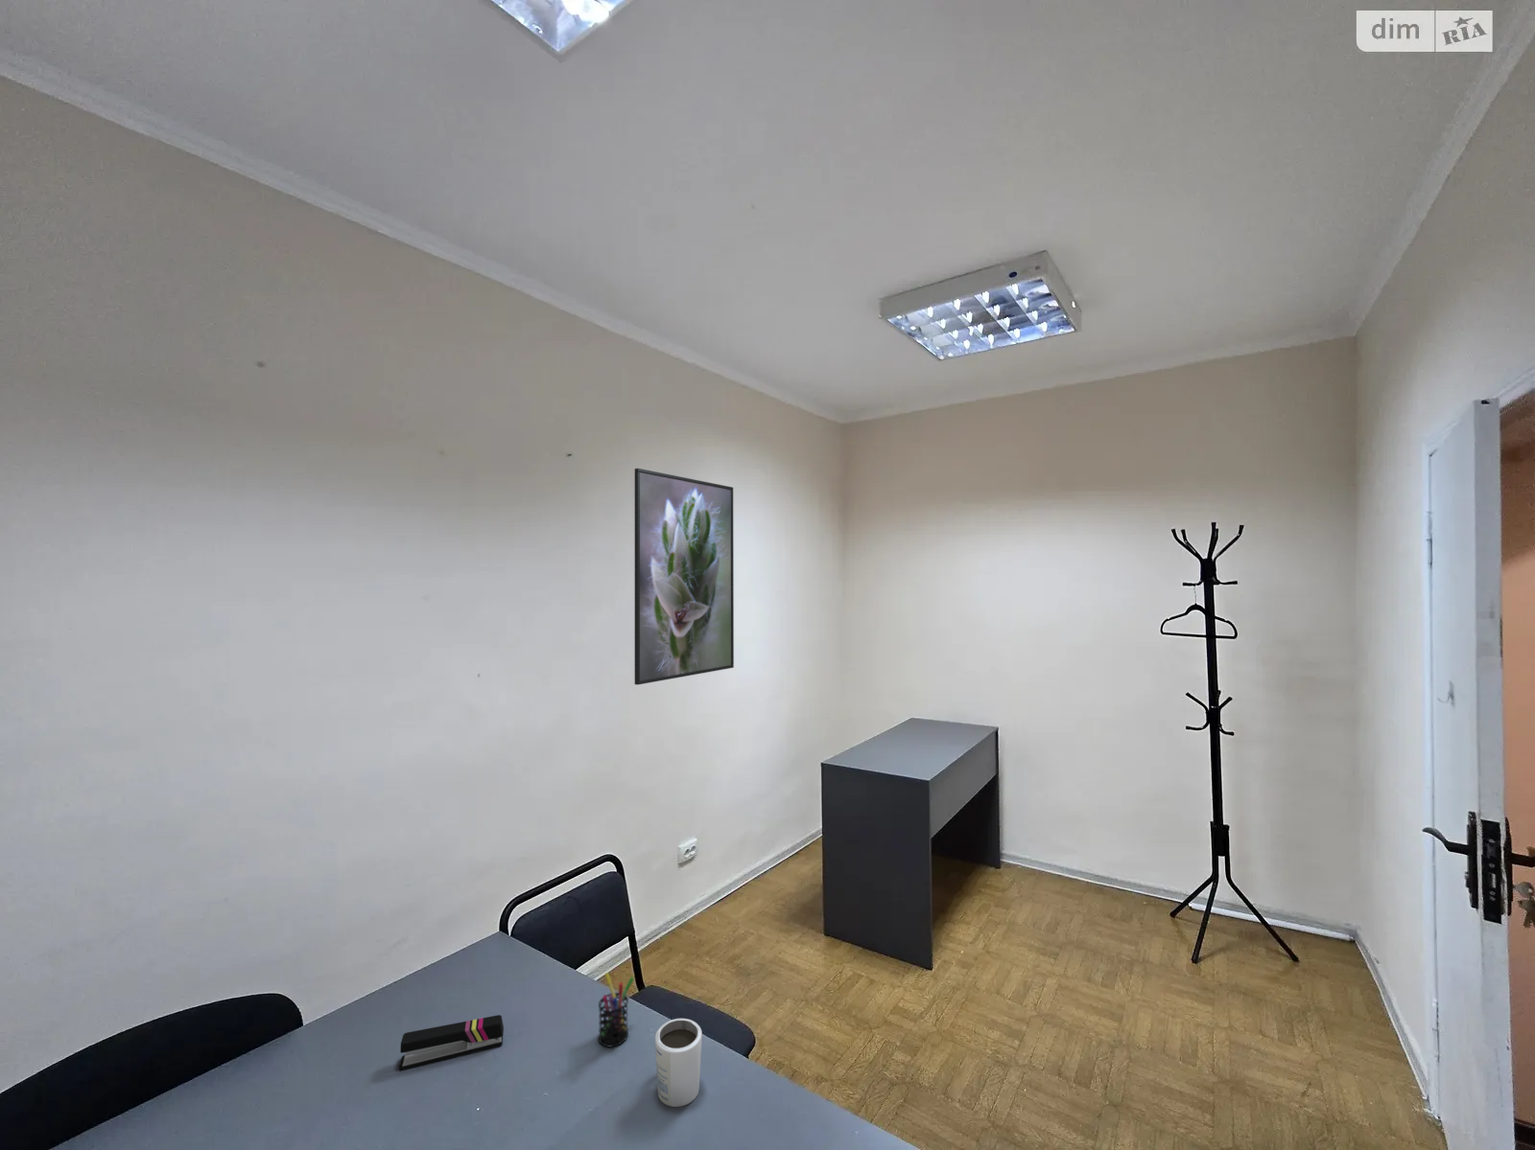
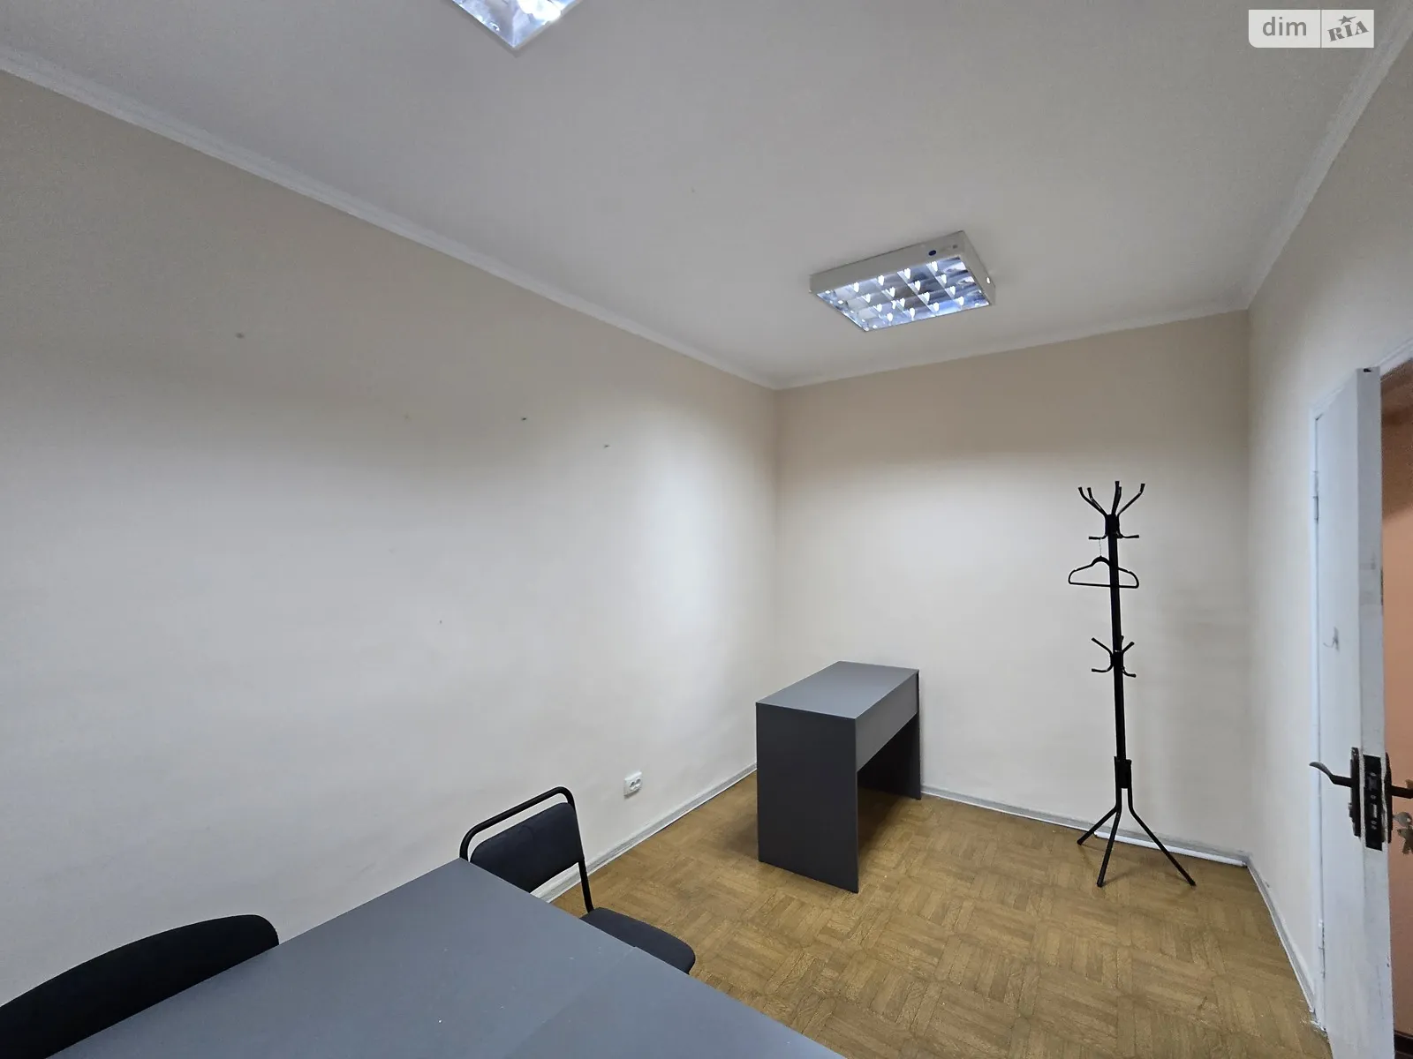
- mug [654,1018,703,1108]
- pen holder [598,971,635,1047]
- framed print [635,467,735,686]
- stapler [398,1013,505,1071]
